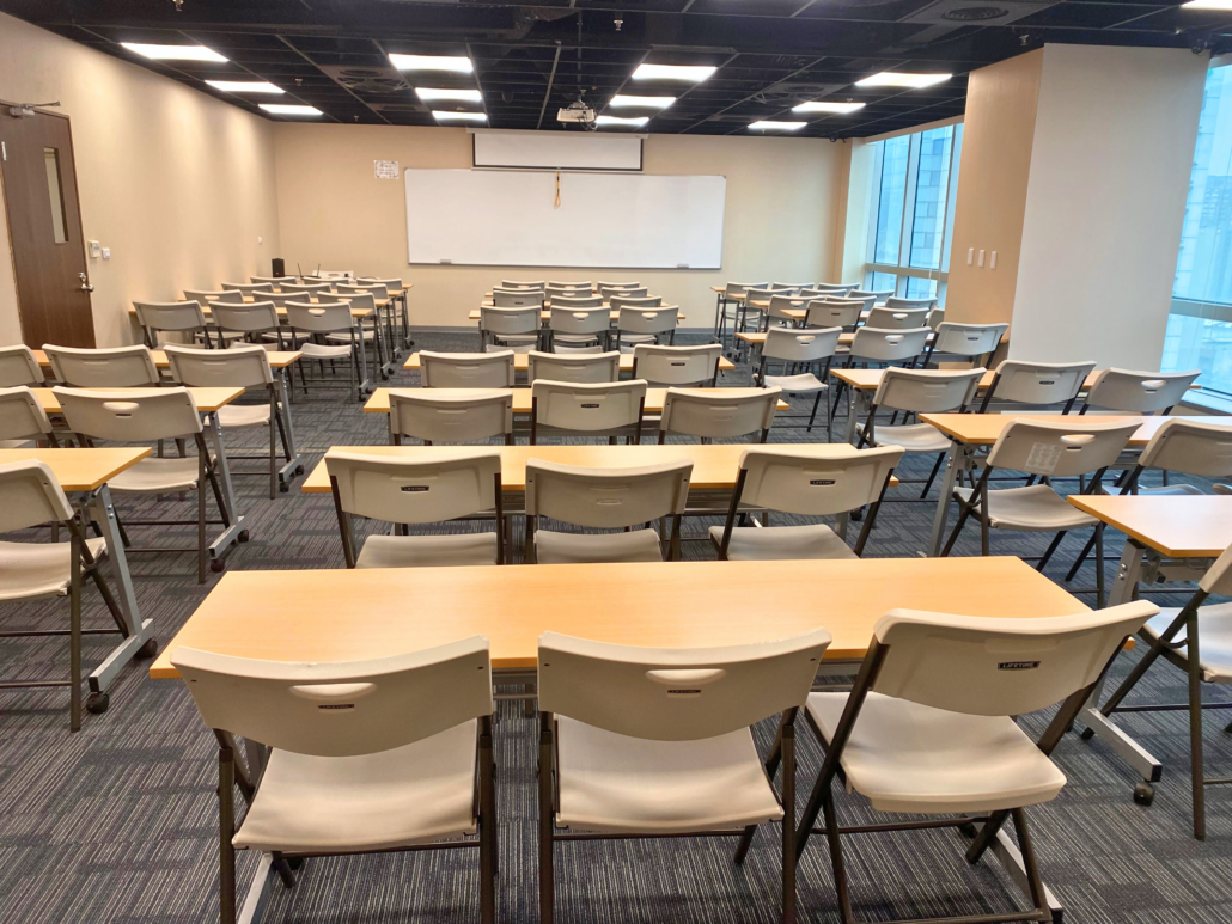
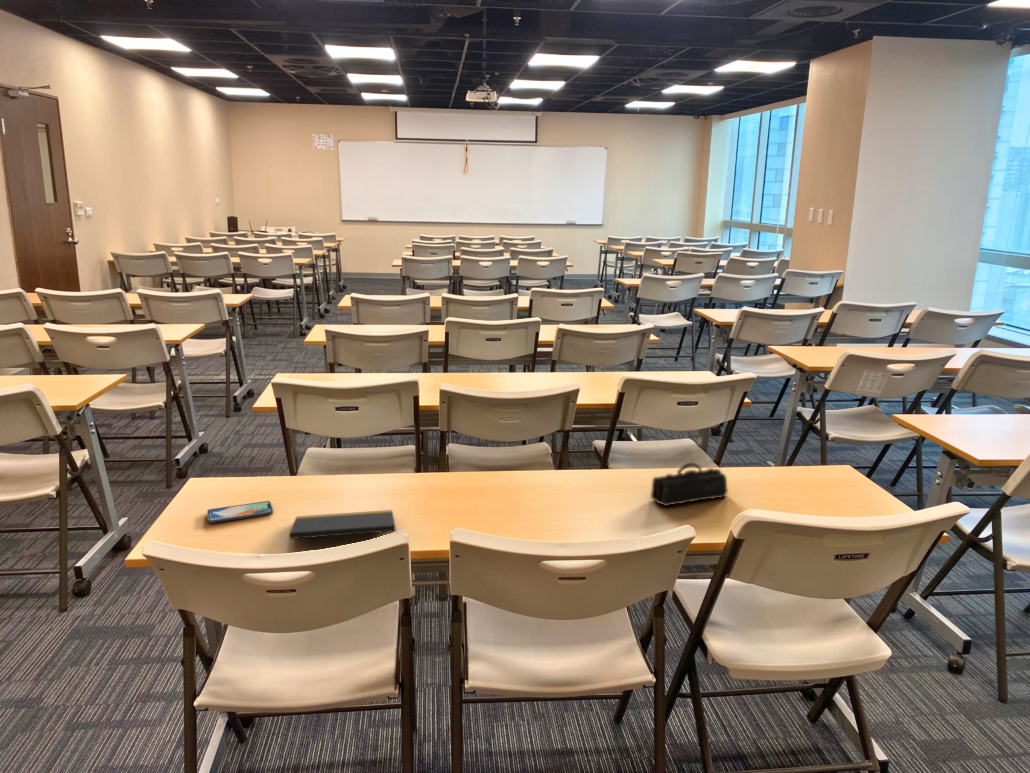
+ notepad [288,509,398,540]
+ pencil case [650,462,729,507]
+ smartphone [206,500,274,524]
